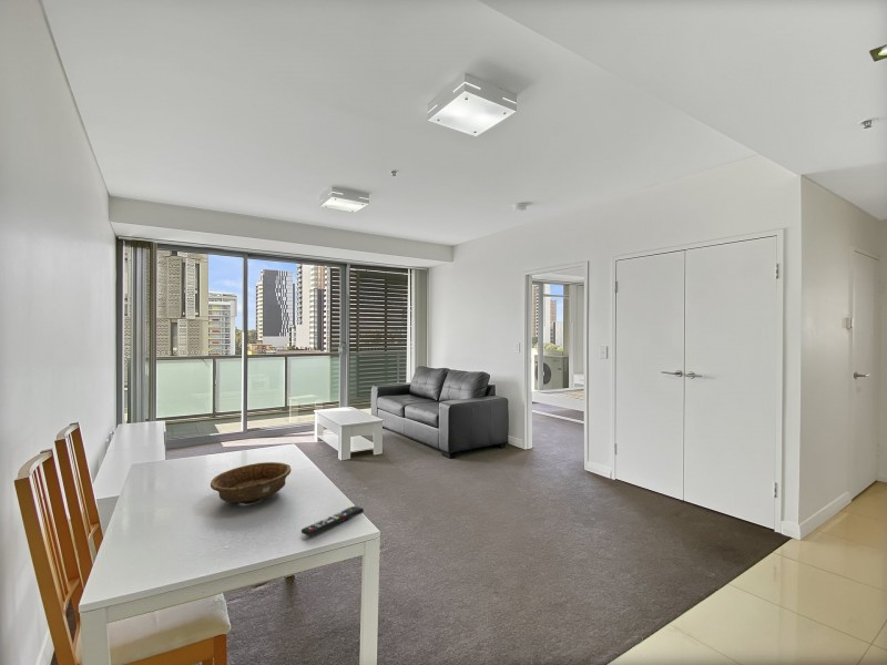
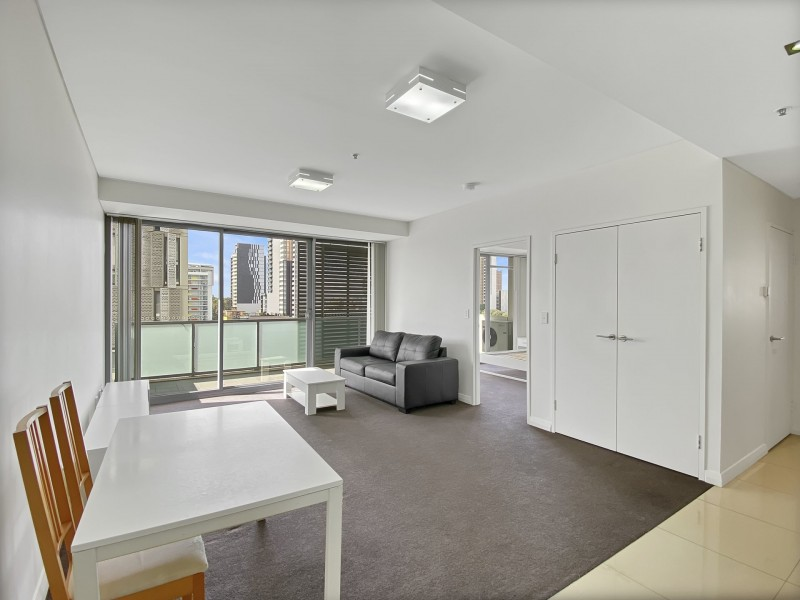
- remote control [299,505,365,538]
- decorative bowl [210,461,292,505]
